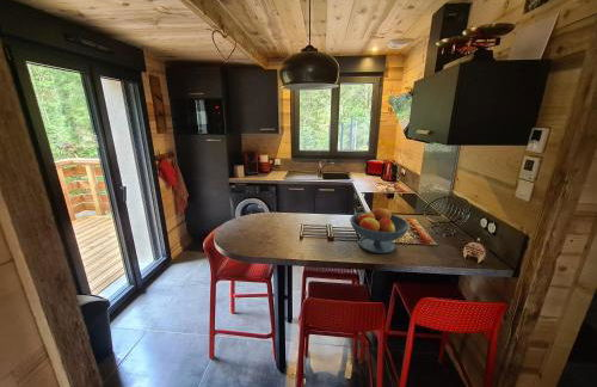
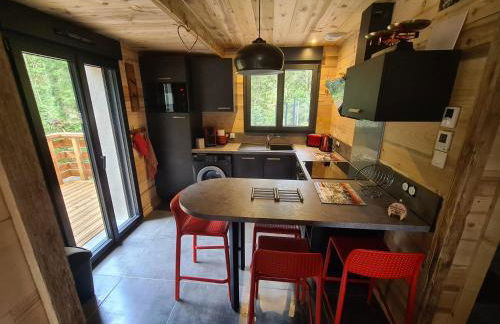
- fruit bowl [349,205,411,254]
